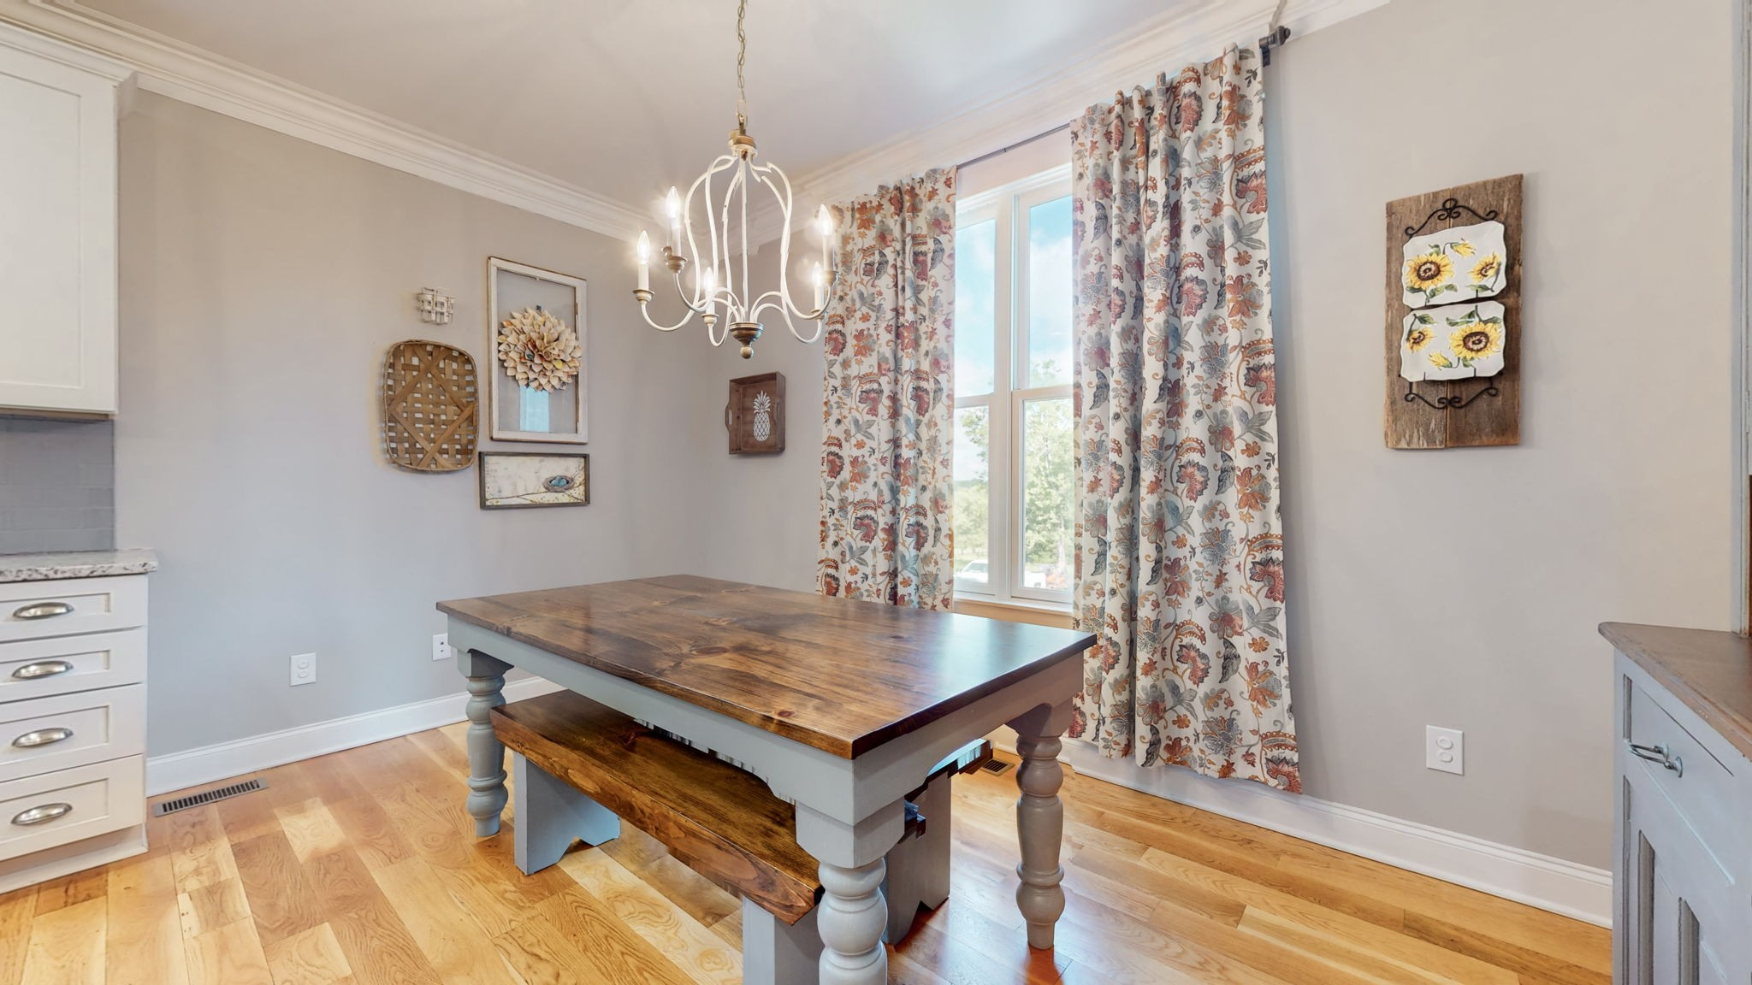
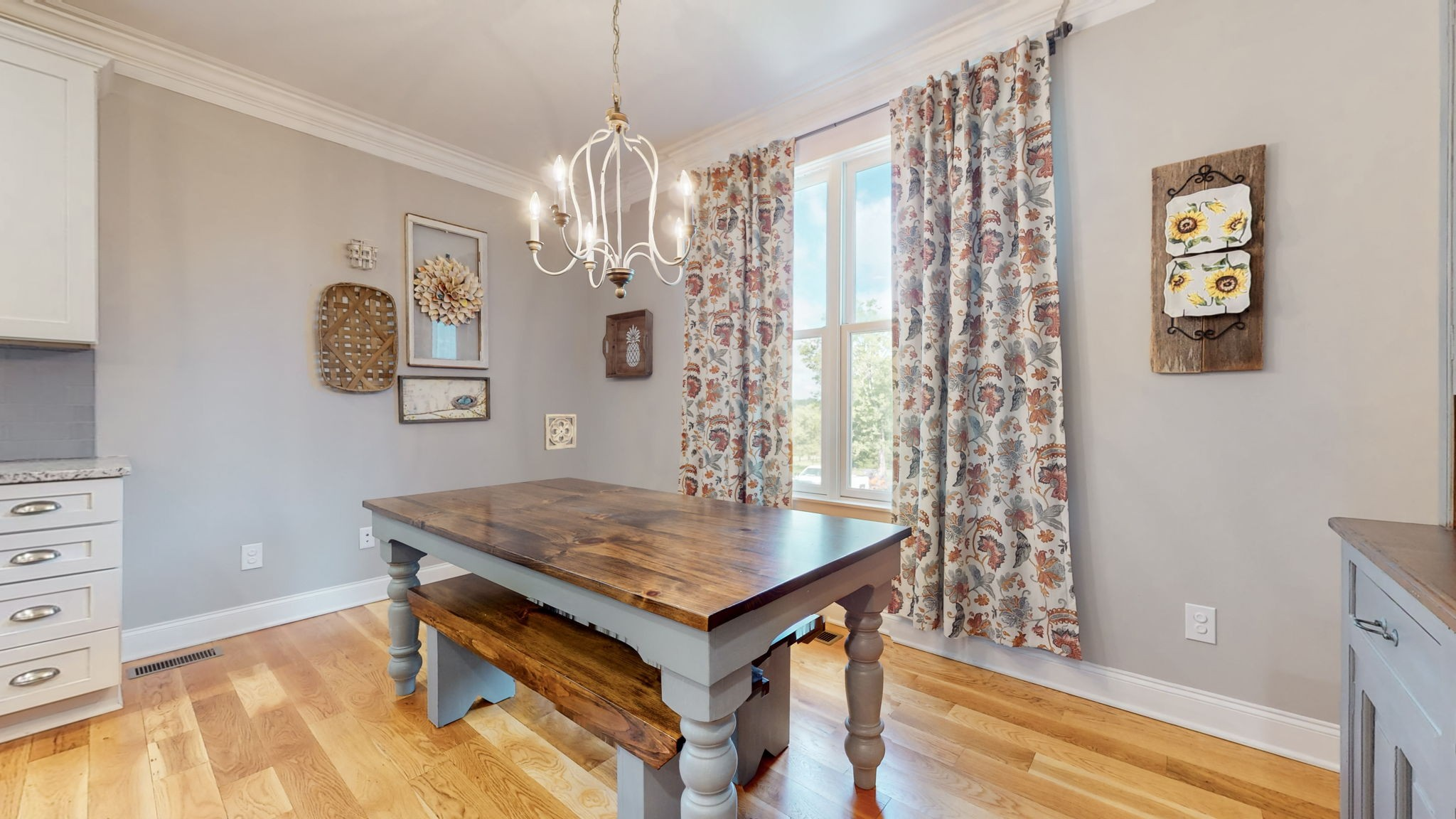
+ wall ornament [543,413,577,451]
